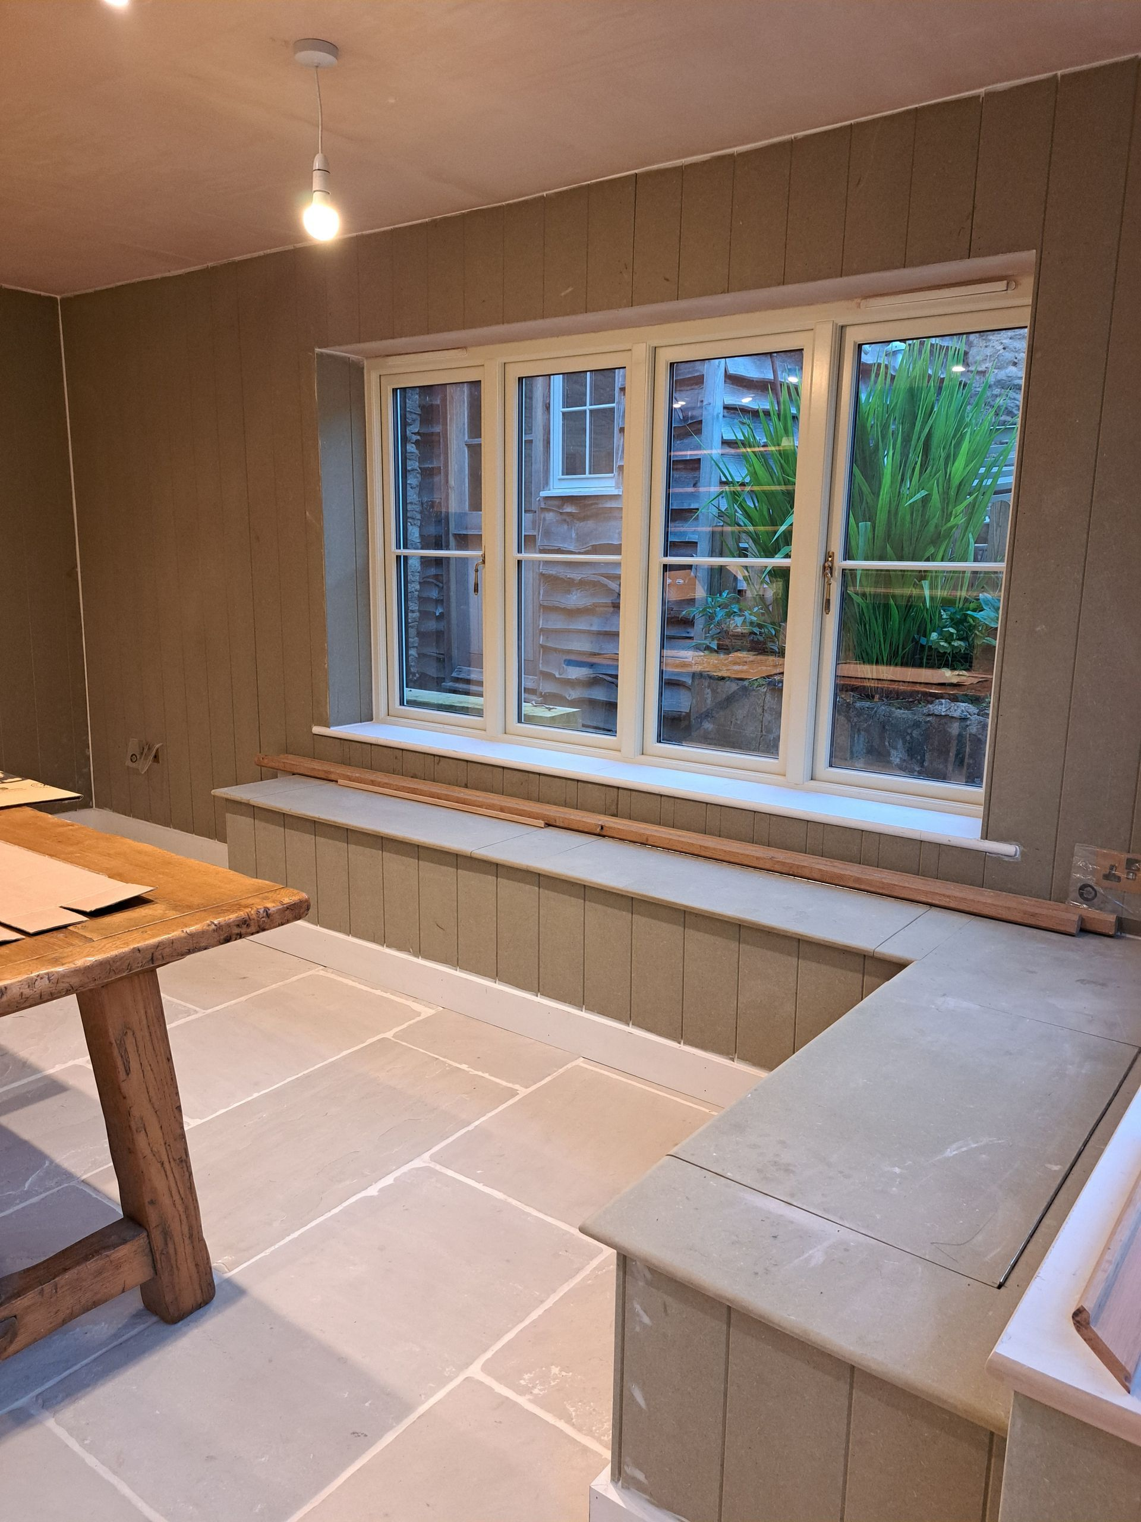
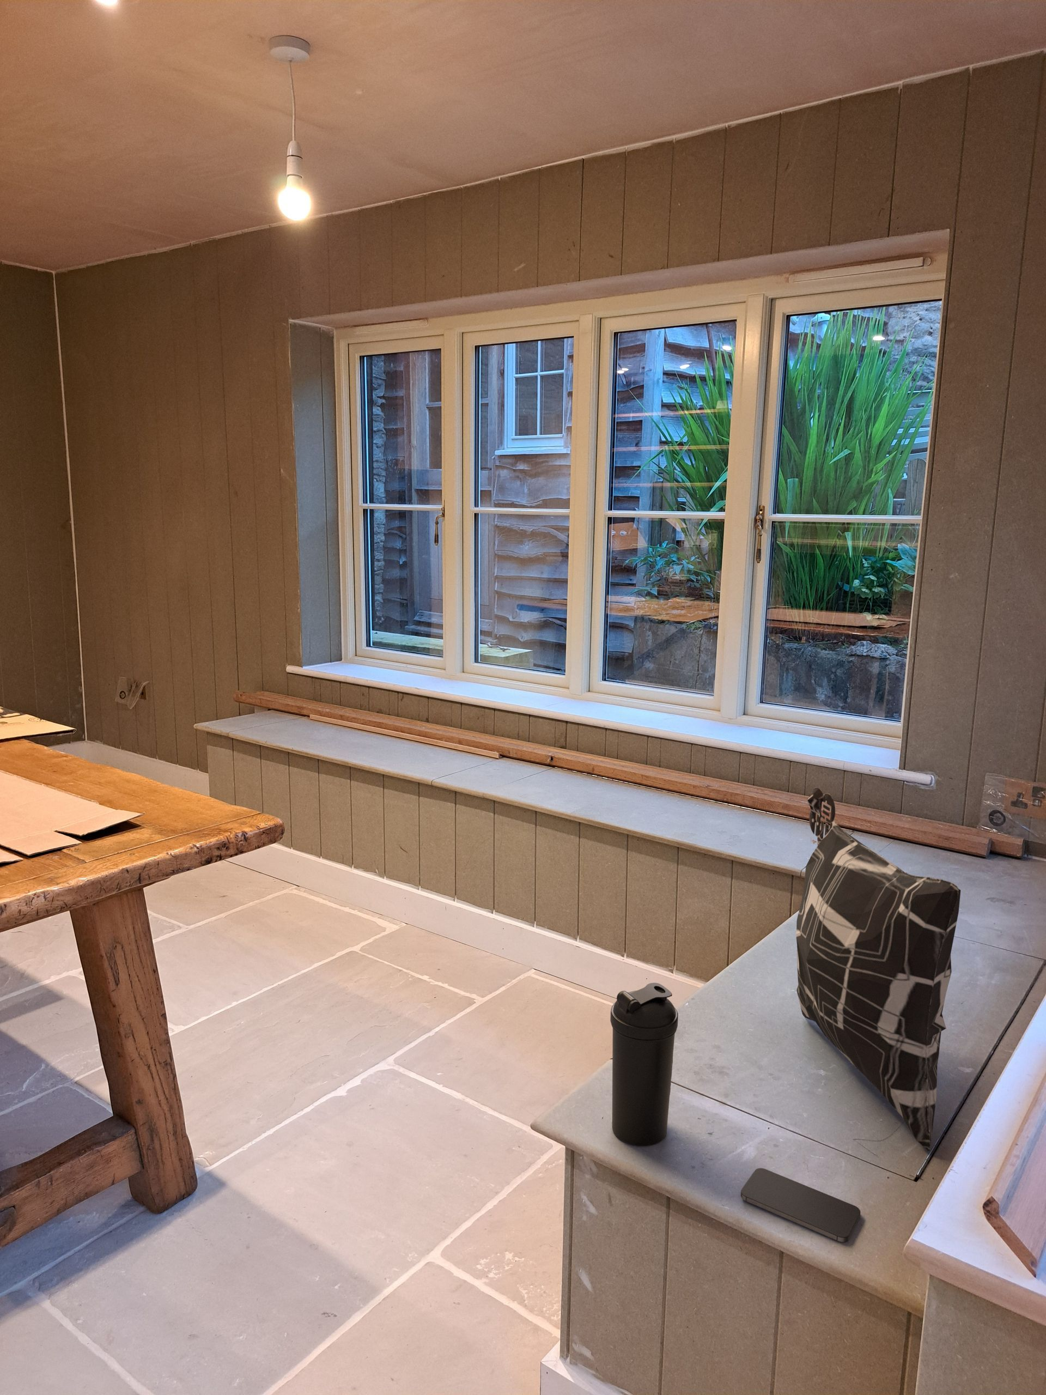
+ water bottle [610,982,679,1147]
+ decorative pillow [795,786,961,1152]
+ smartphone [741,1168,860,1242]
